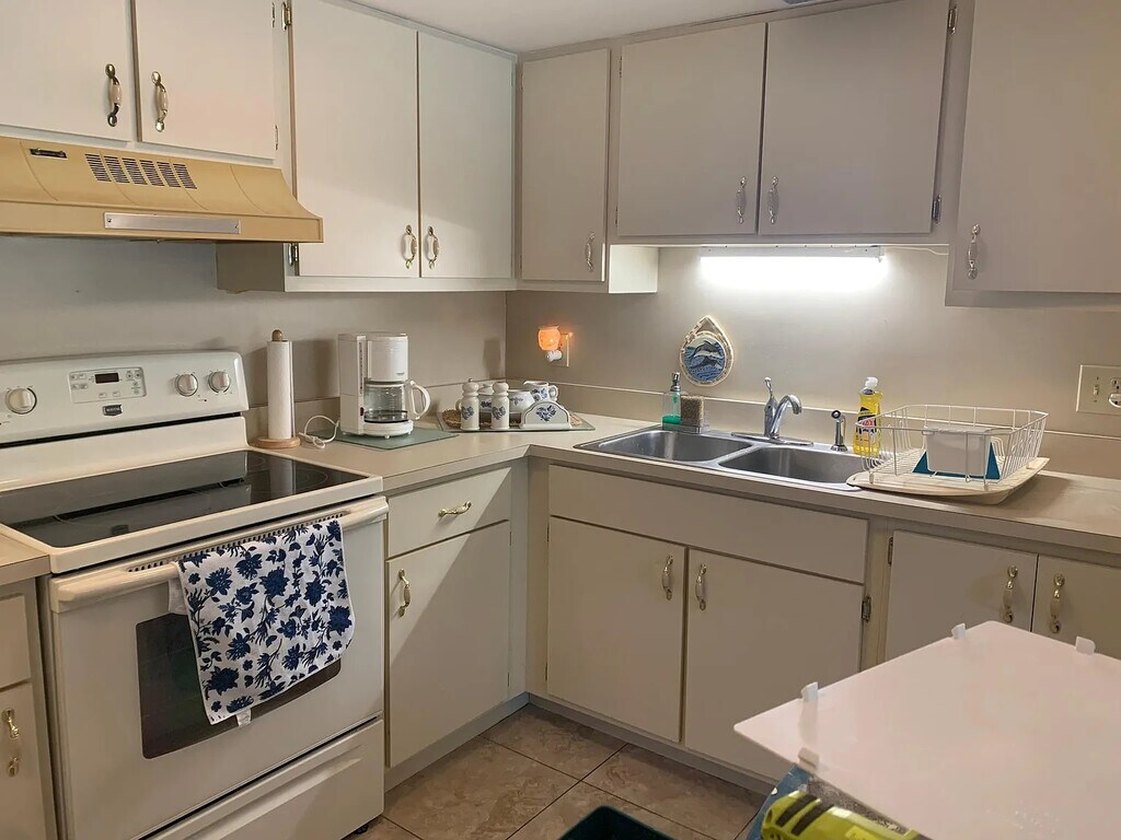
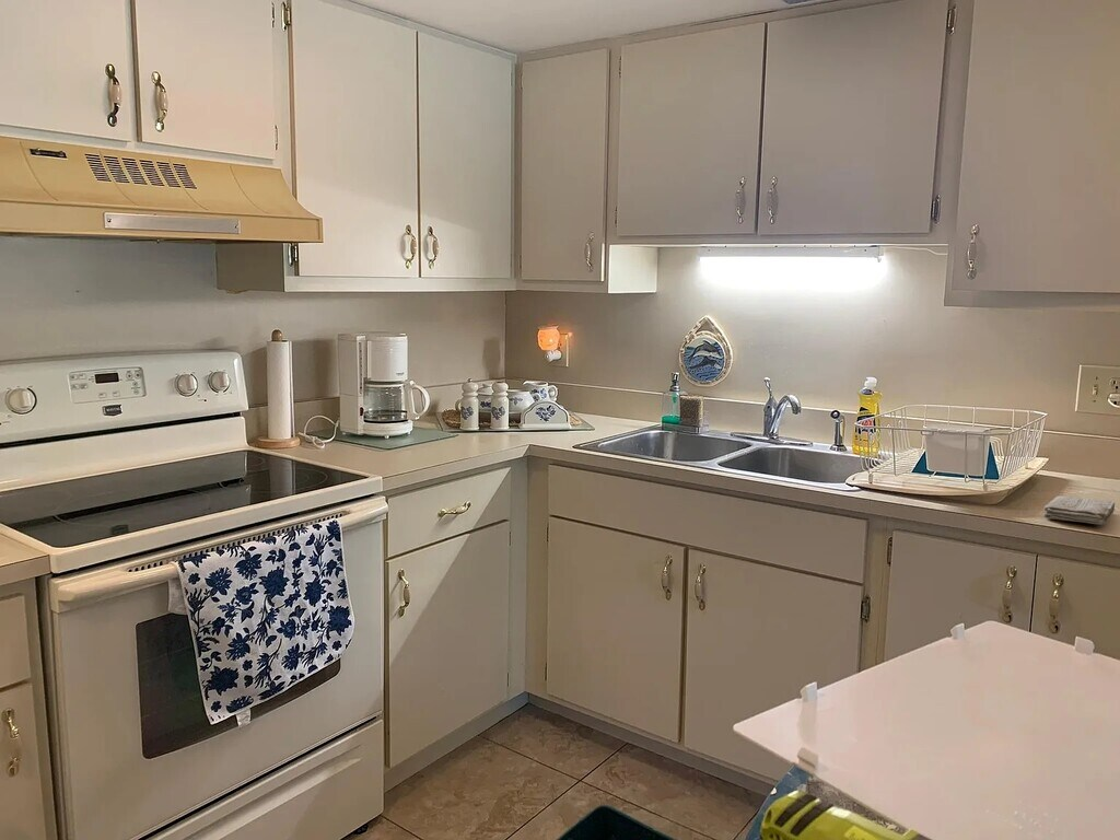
+ washcloth [1042,494,1116,526]
